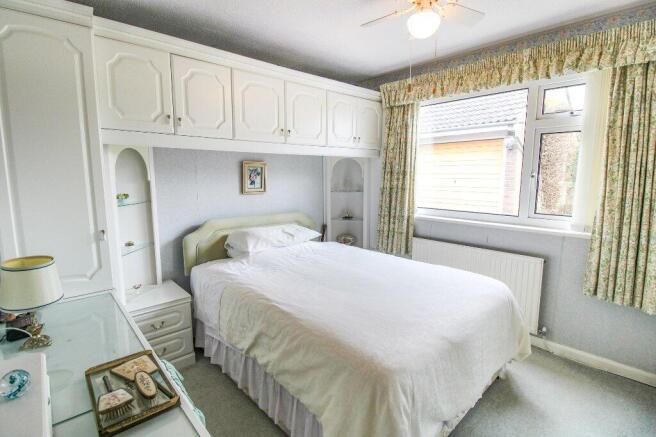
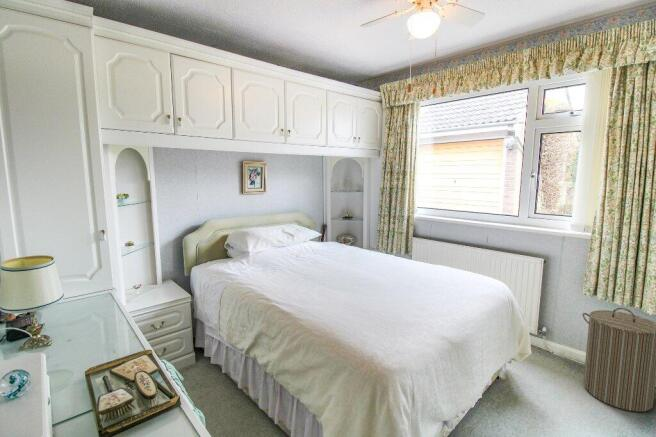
+ laundry hamper [581,307,656,413]
